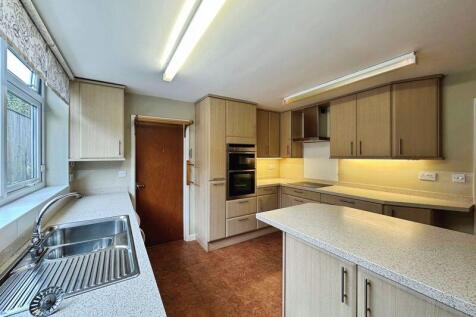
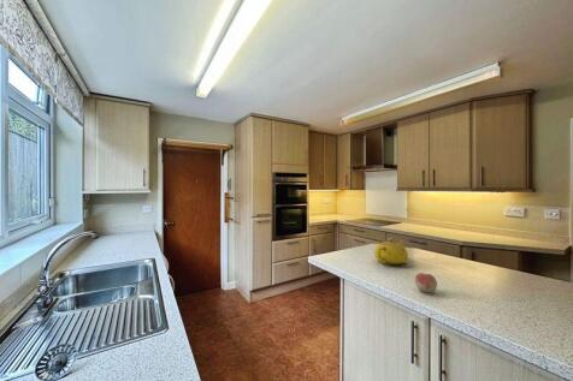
+ fruit [414,272,438,293]
+ teapot [373,237,409,267]
